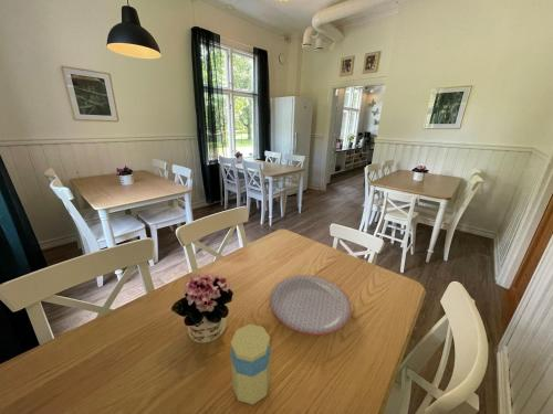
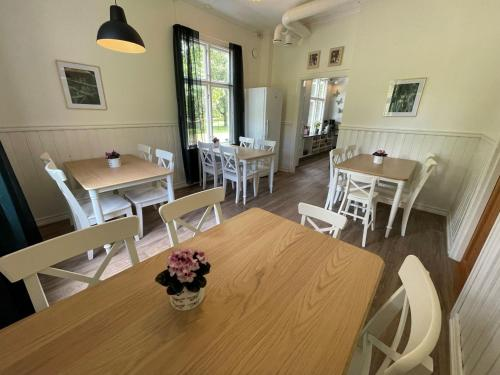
- plate [269,274,352,336]
- jar [229,323,272,405]
